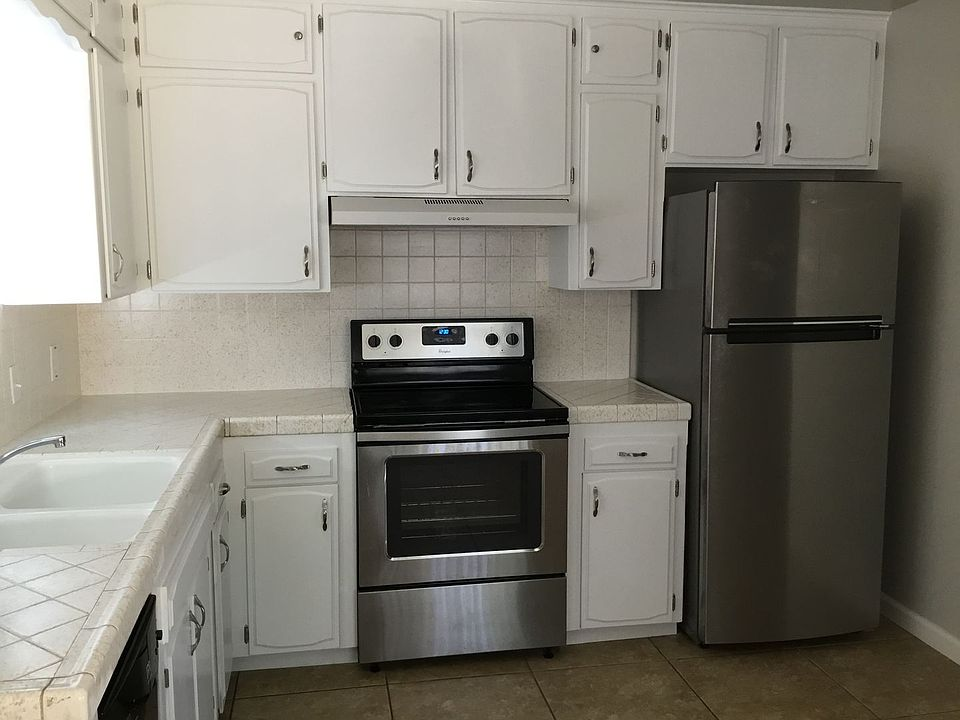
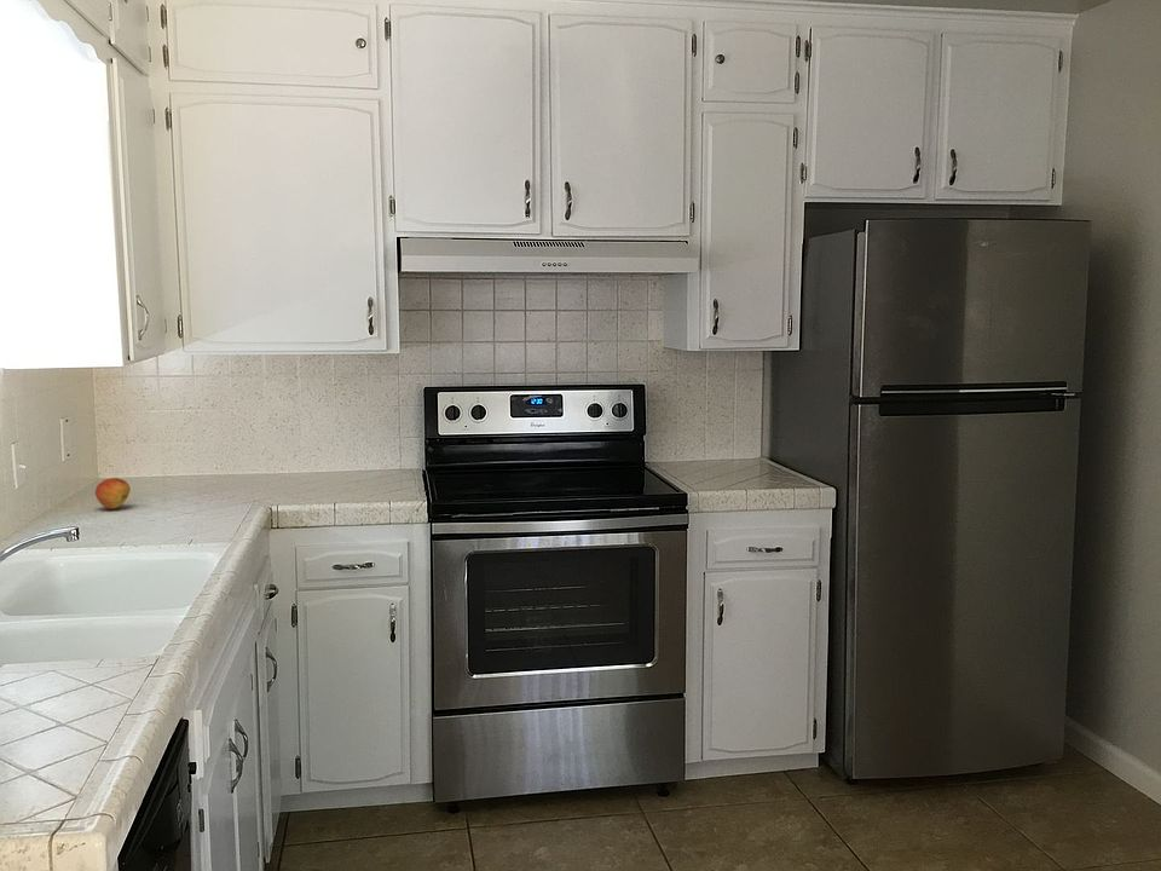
+ fruit [94,477,132,511]
